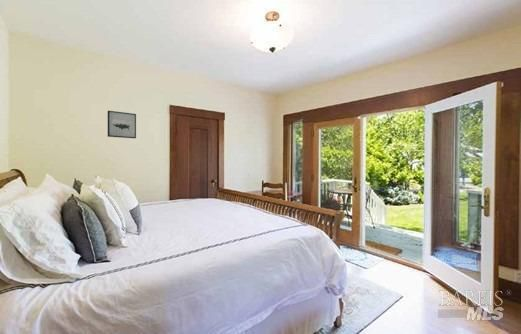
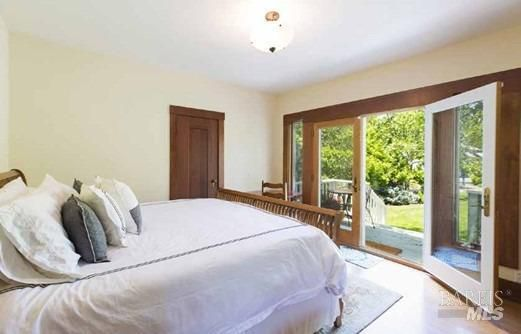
- wall art [107,110,137,139]
